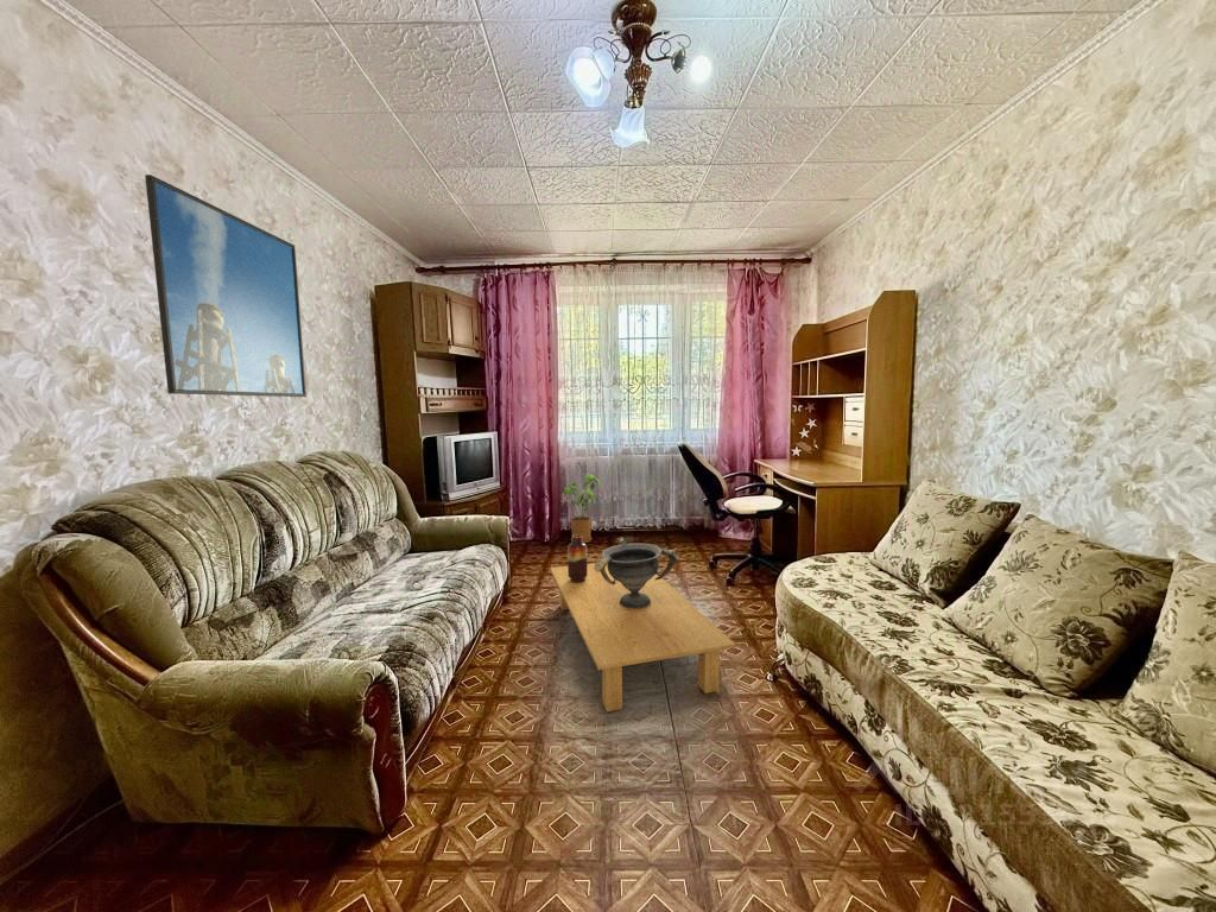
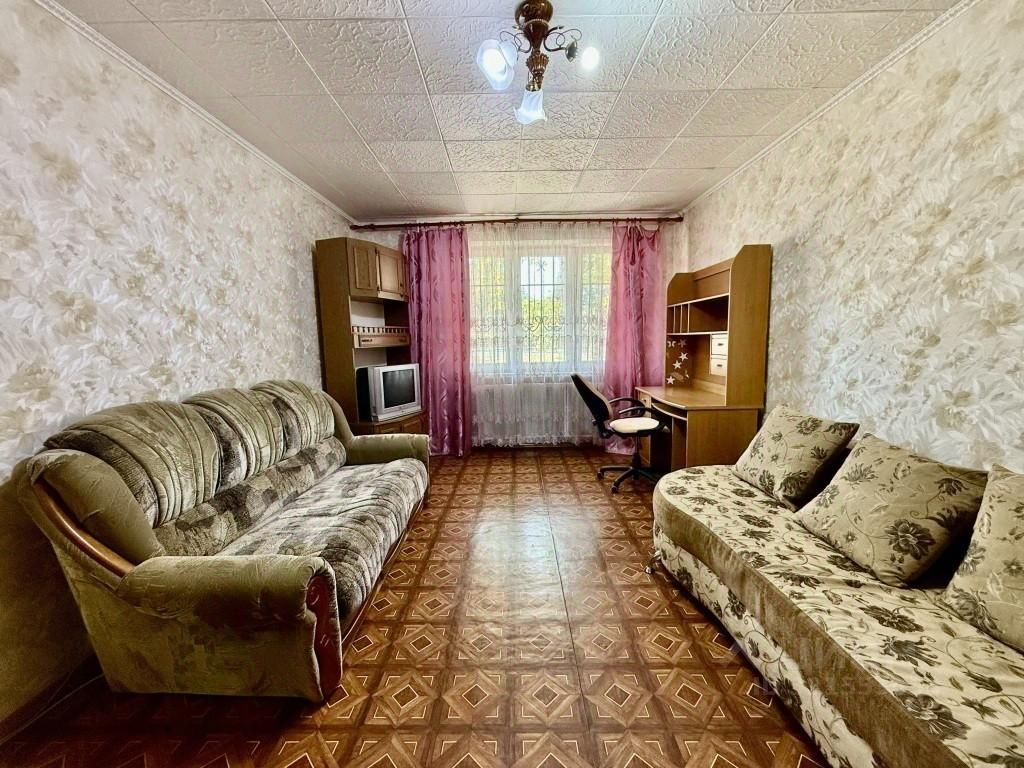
- house plant [563,473,602,544]
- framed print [144,173,308,398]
- vase [566,534,588,583]
- coffee table [549,562,736,712]
- decorative bowl [594,537,680,608]
